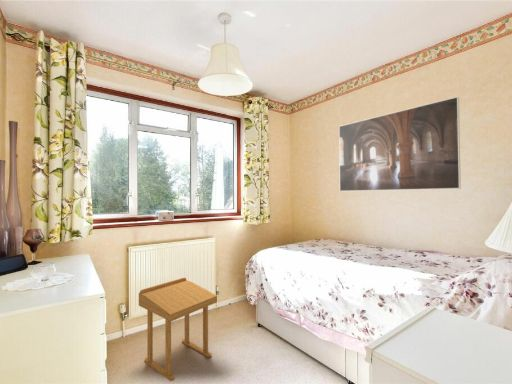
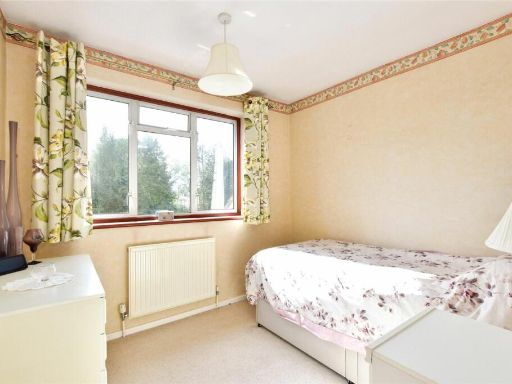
- side table [138,277,218,382]
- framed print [338,96,462,192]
